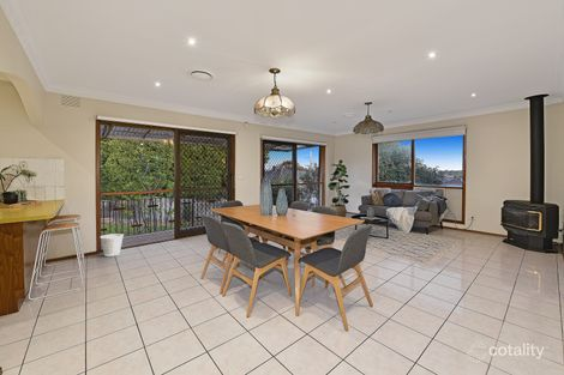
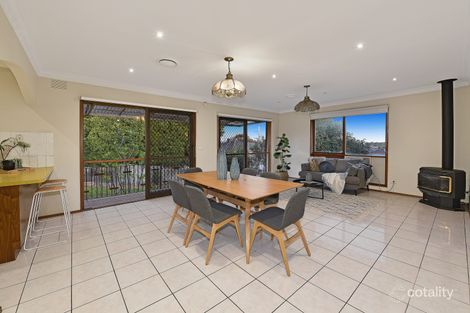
- wastebasket [100,232,125,258]
